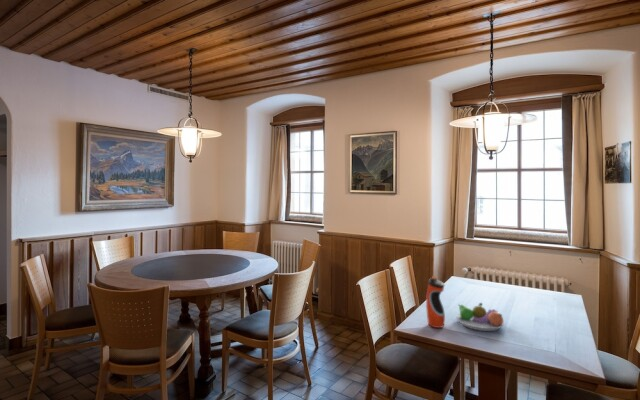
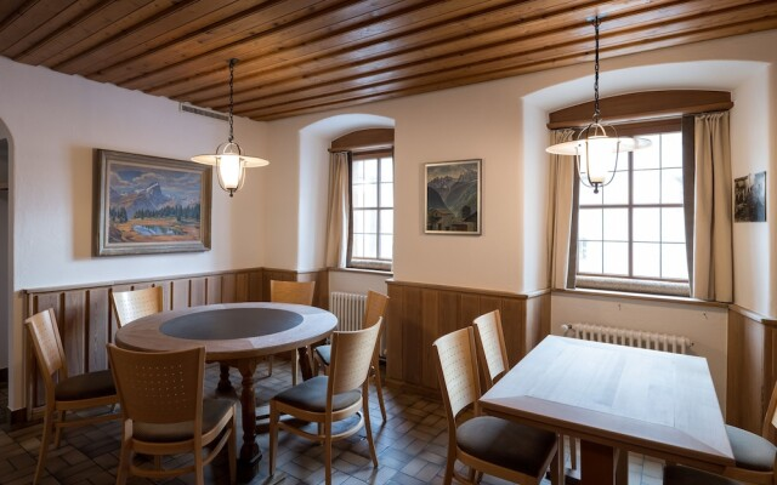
- fruit bowl [455,302,506,332]
- water bottle [425,275,446,329]
